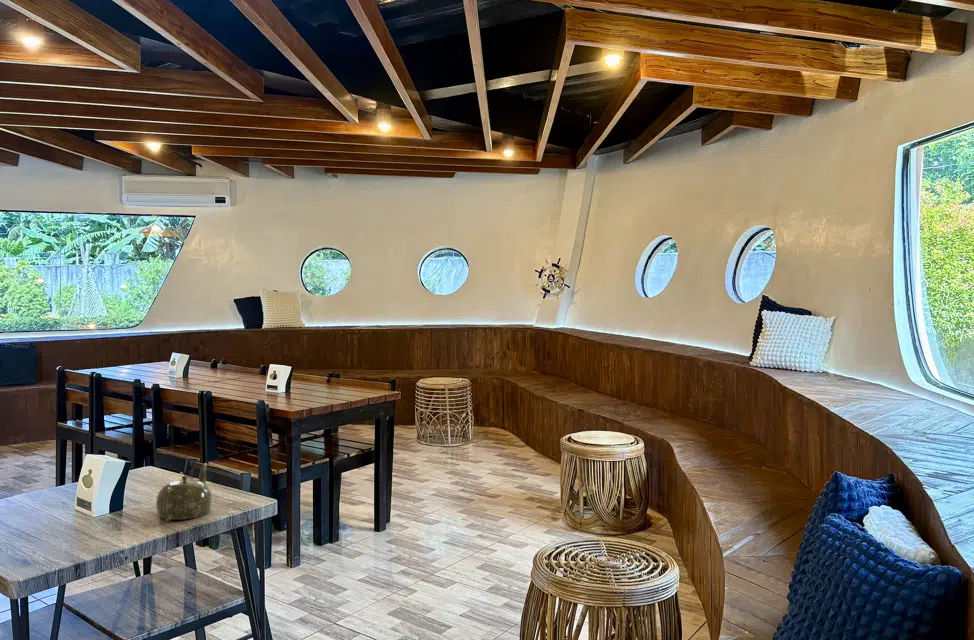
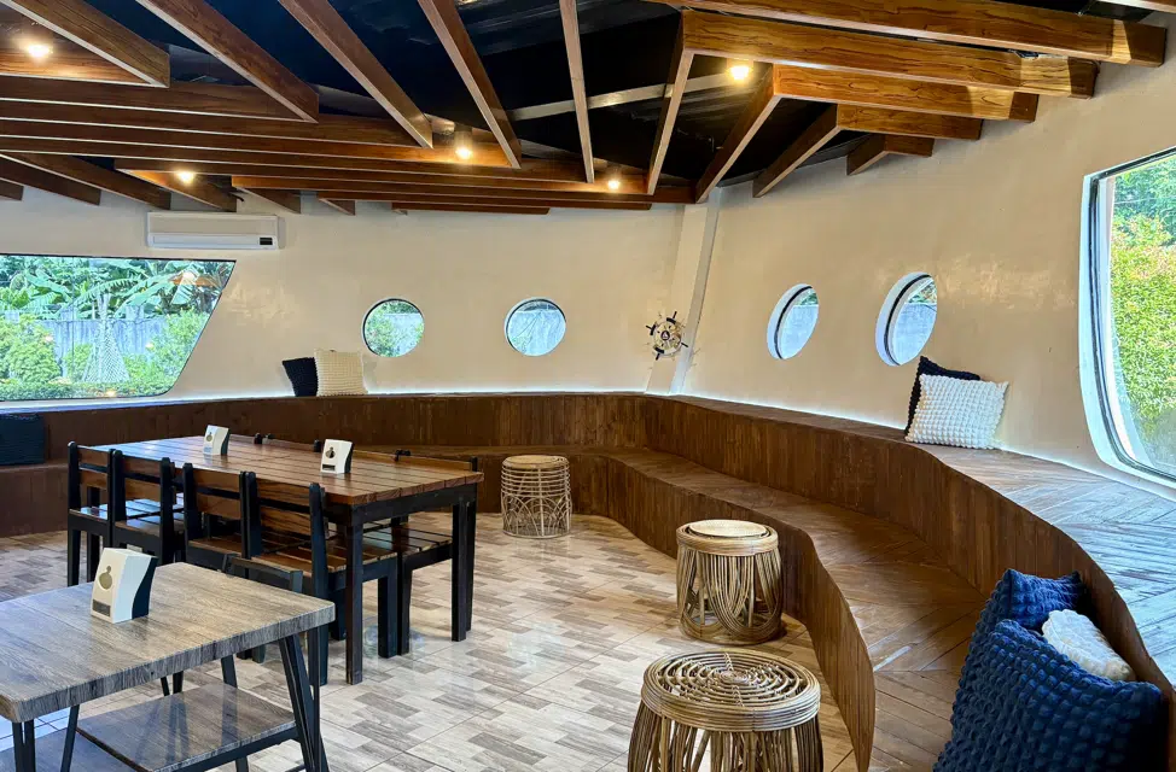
- teapot [155,462,213,522]
